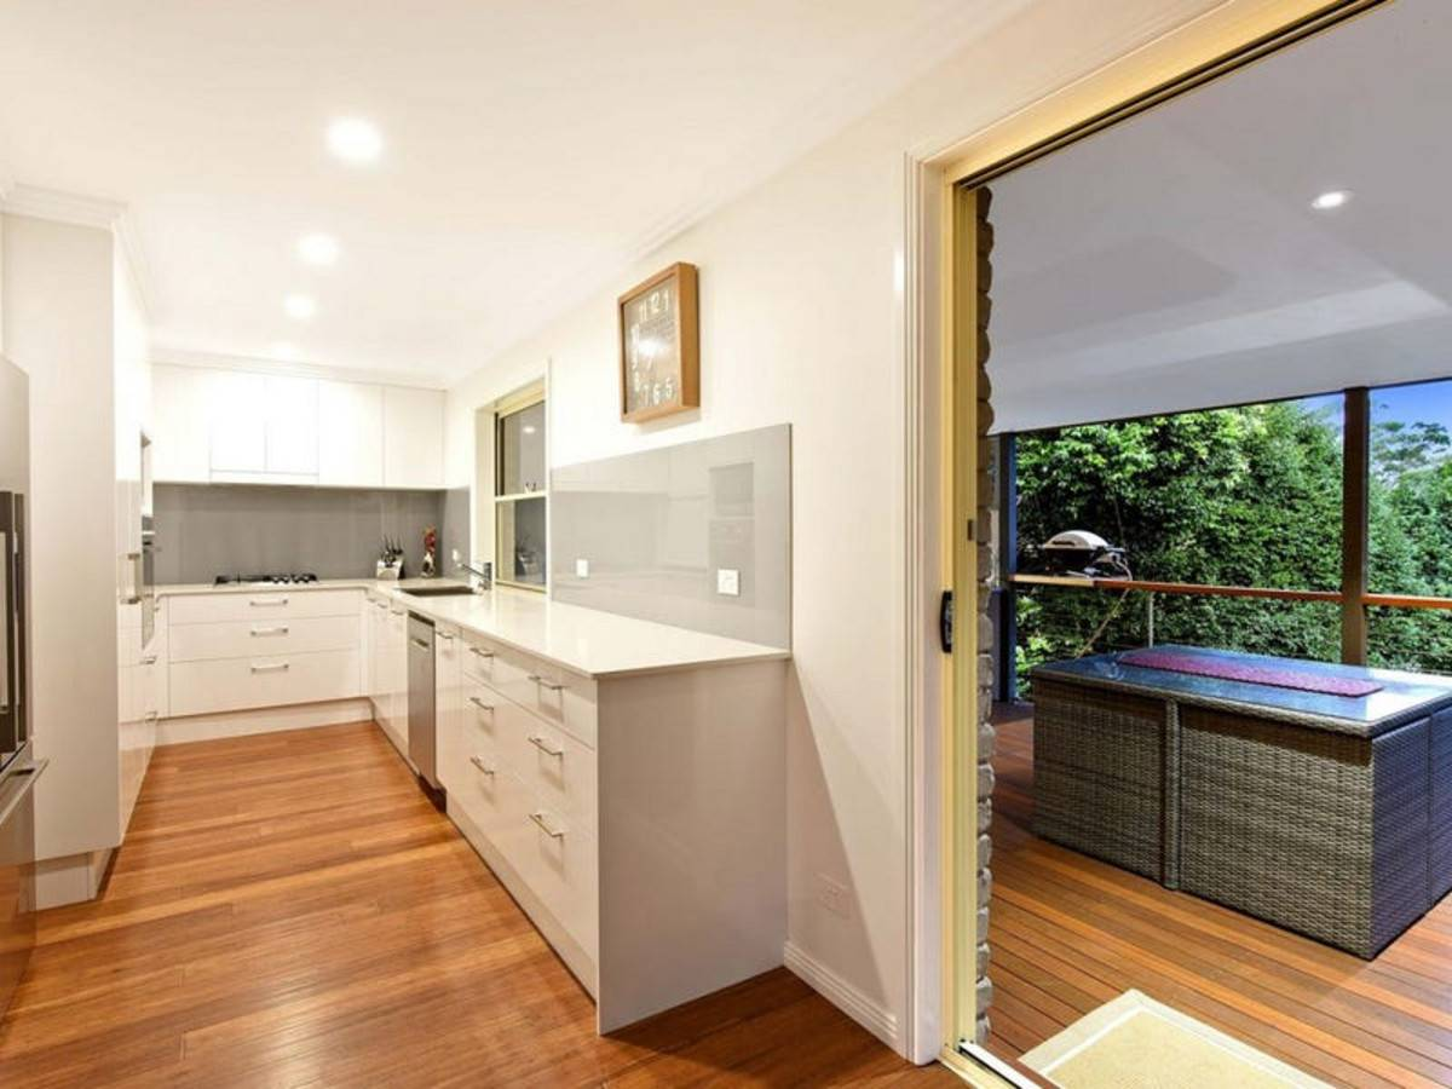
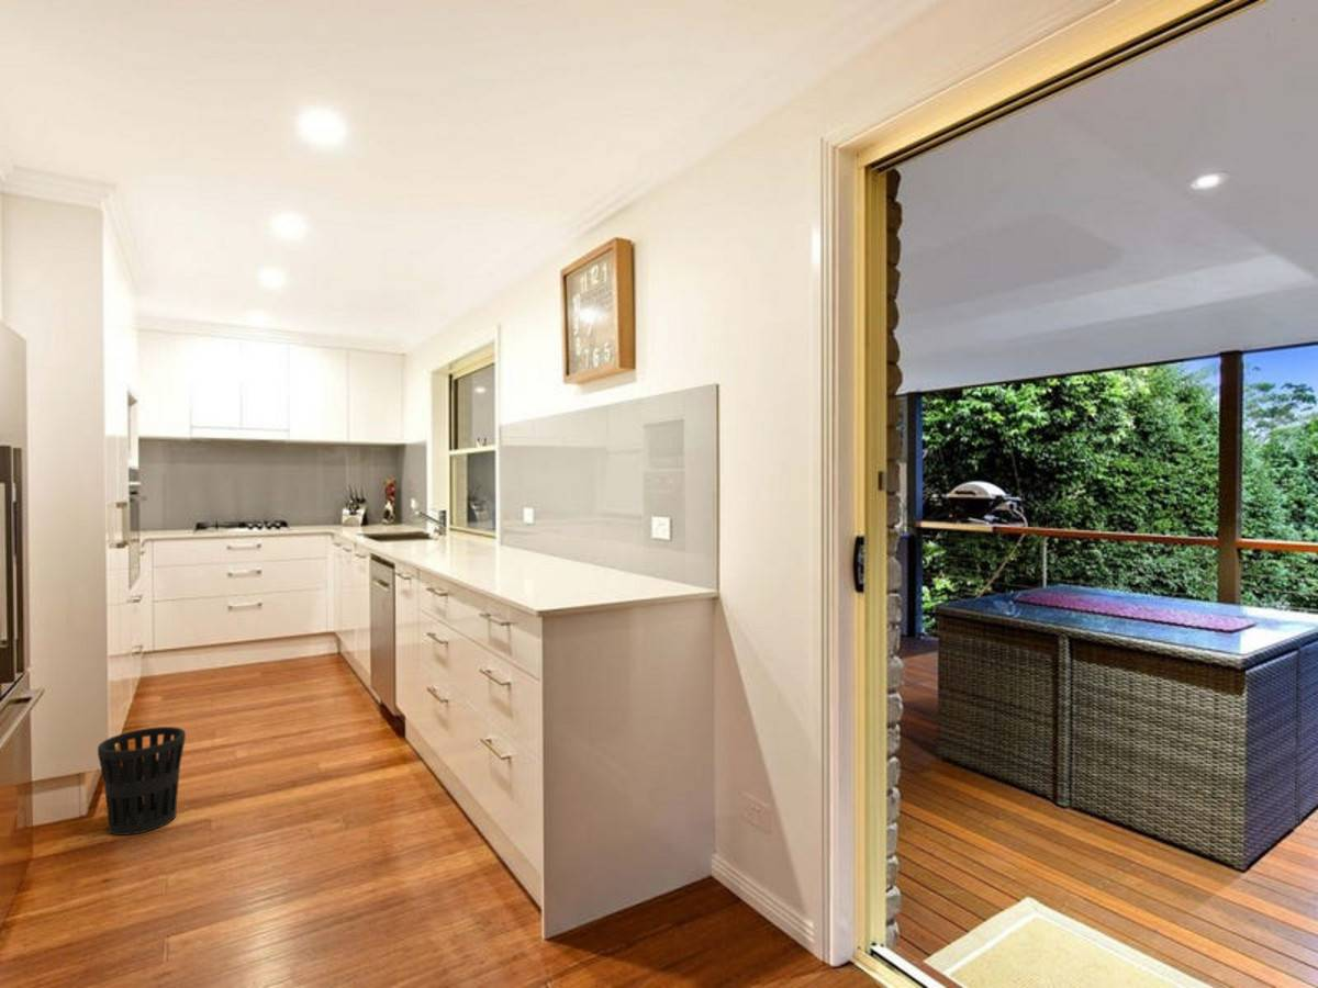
+ wastebasket [97,726,187,837]
